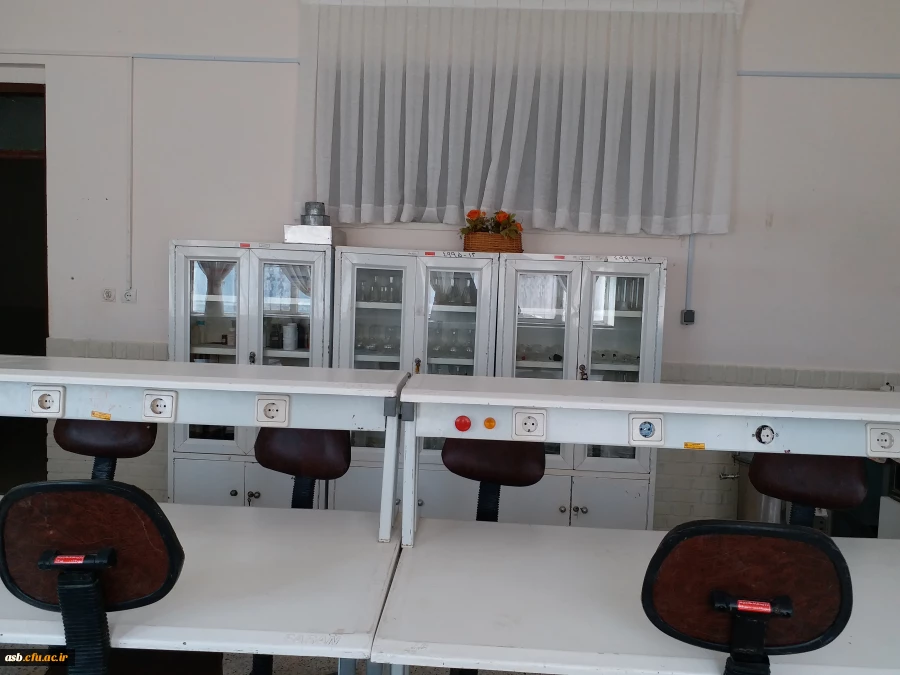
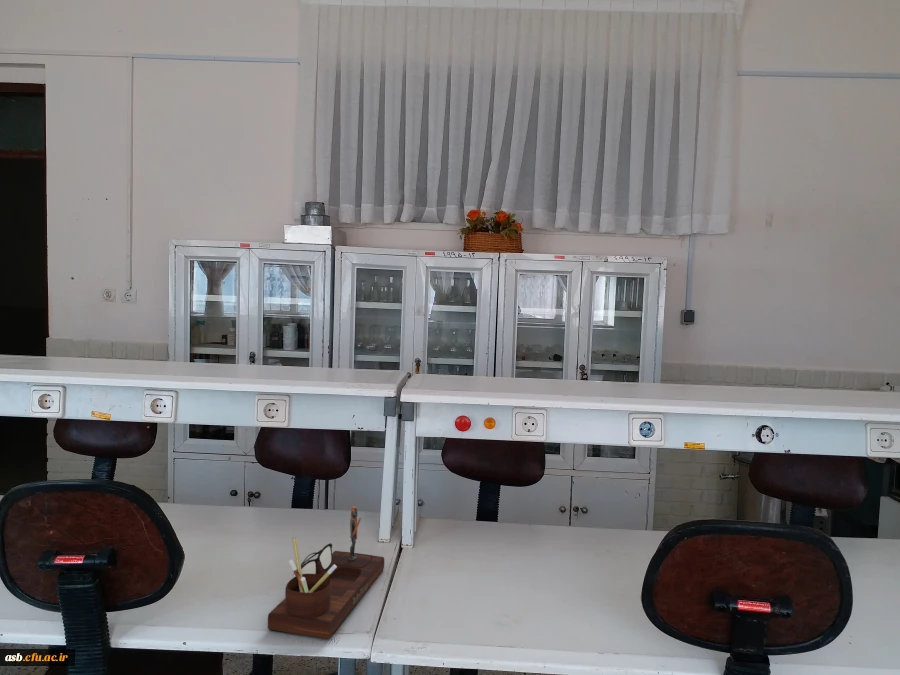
+ desk organizer [267,506,385,640]
